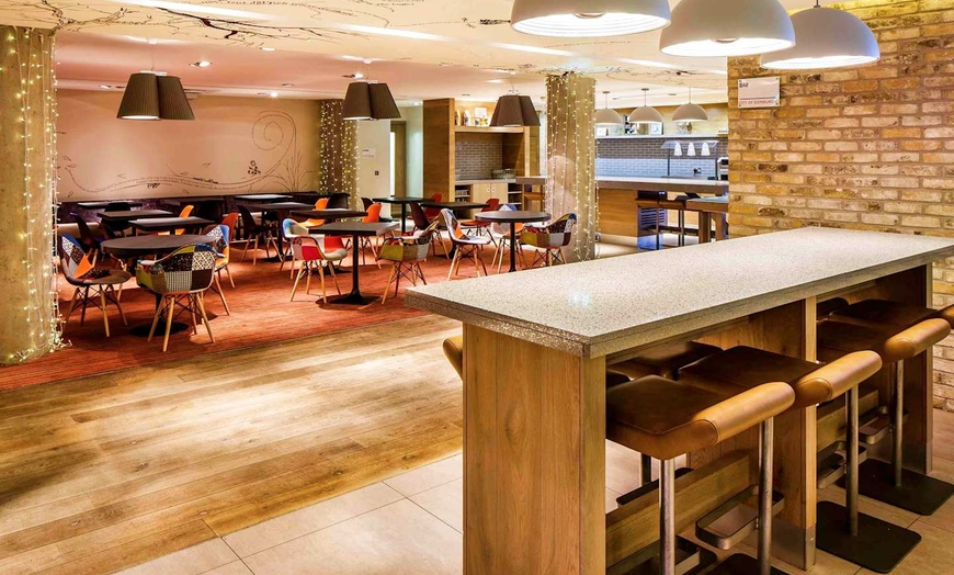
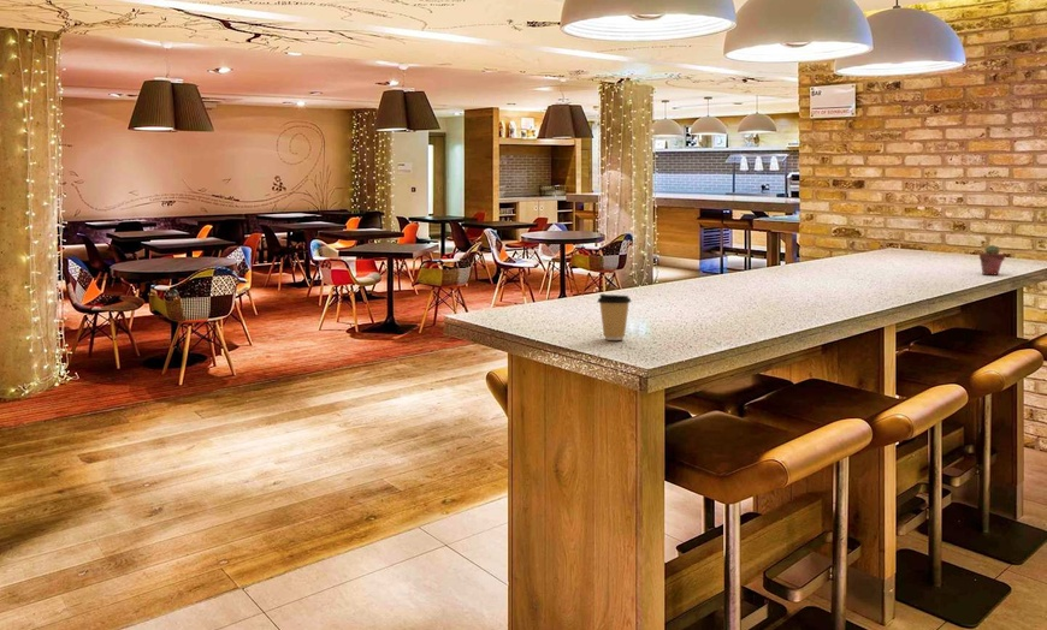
+ potted succulent [978,244,1006,275]
+ coffee cup [597,293,632,341]
